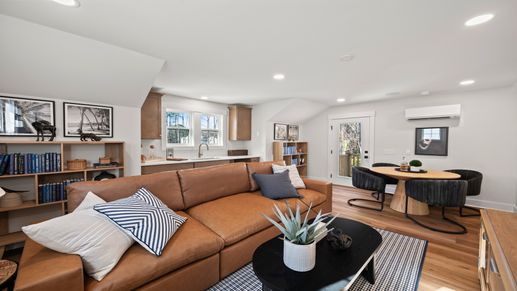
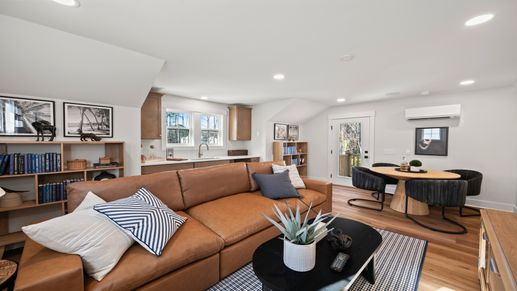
+ remote control [330,252,350,273]
